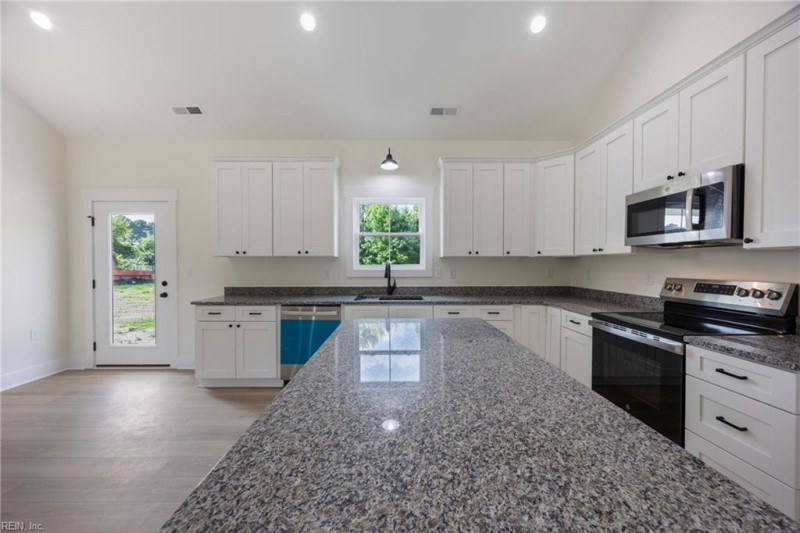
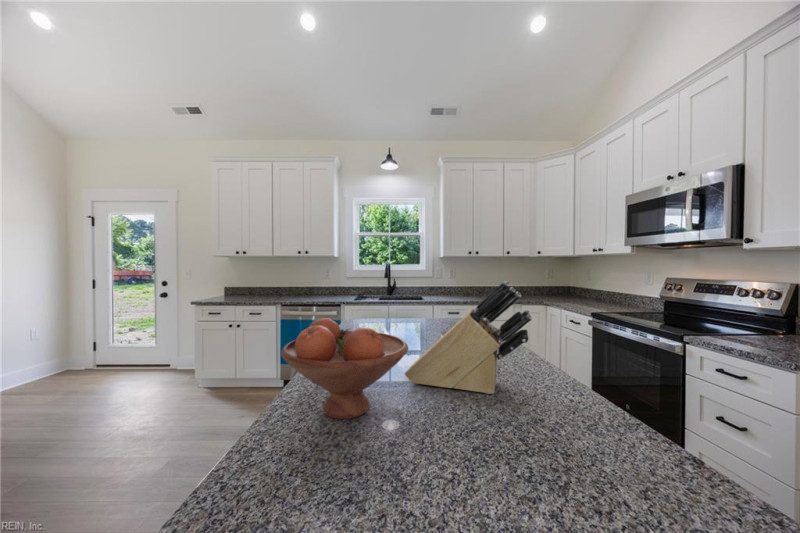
+ knife block [404,280,533,395]
+ fruit bowl [280,317,409,420]
